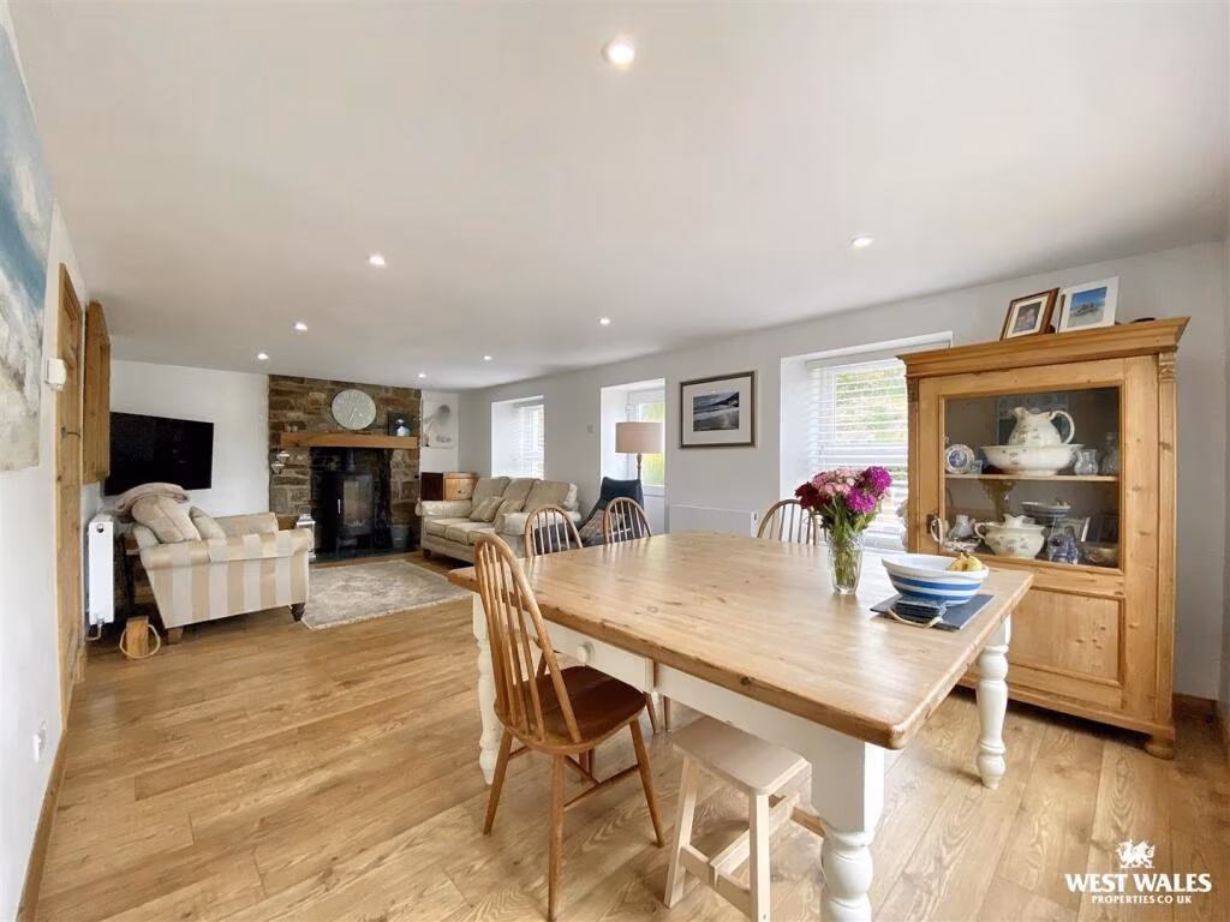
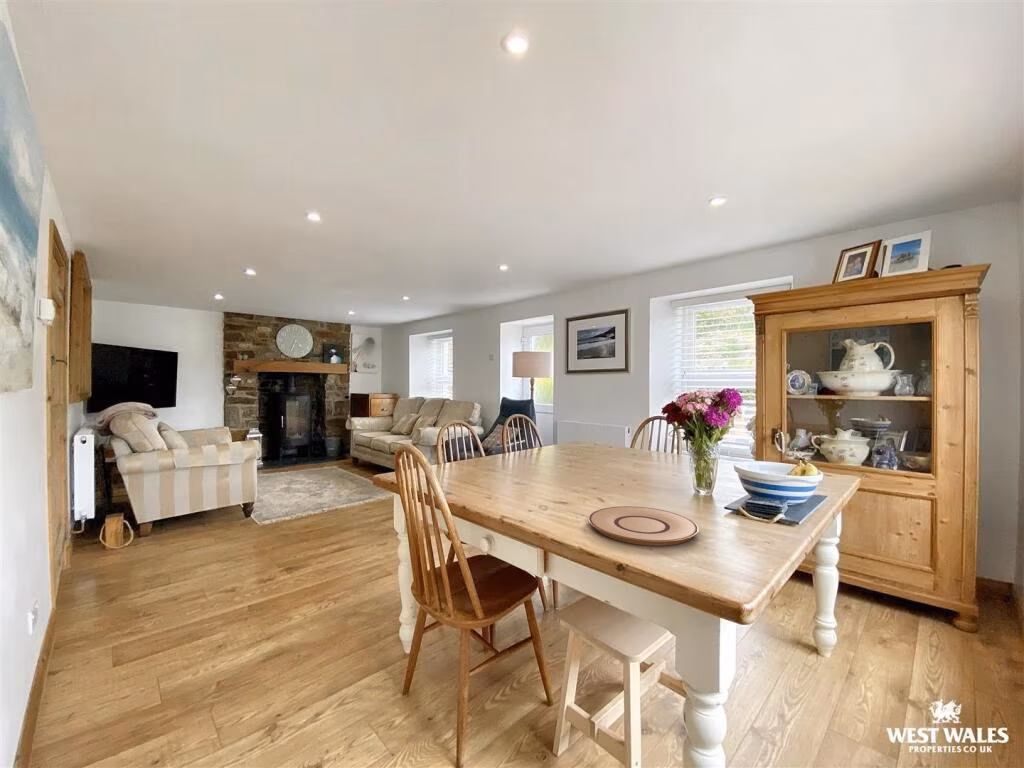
+ plate [588,505,700,547]
